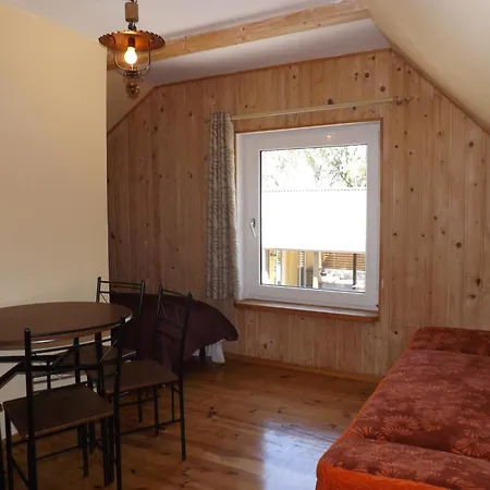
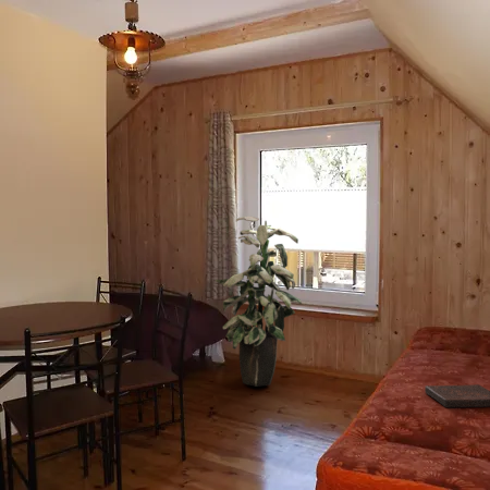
+ book [424,383,490,408]
+ indoor plant [215,216,303,388]
